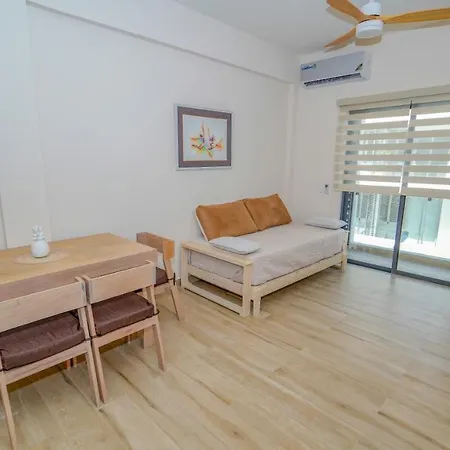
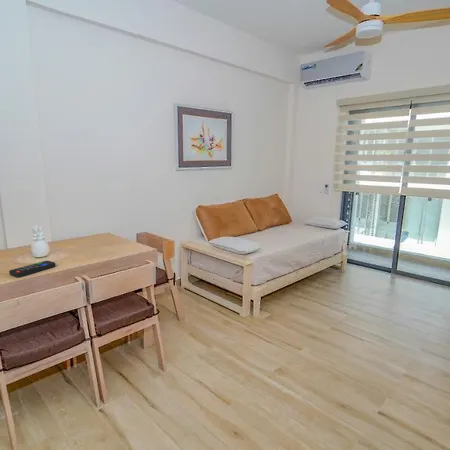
+ remote control [8,260,56,278]
